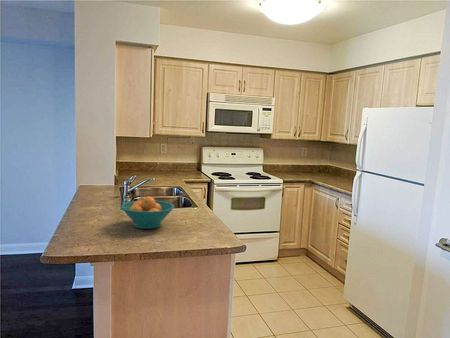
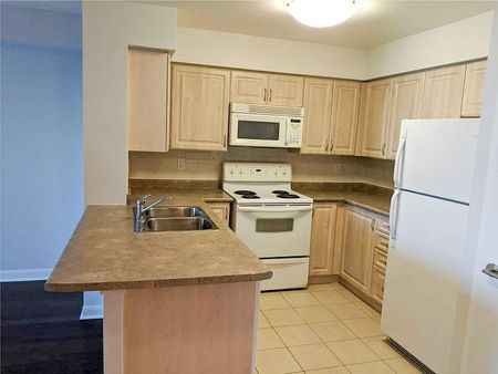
- fruit bowl [120,195,175,230]
